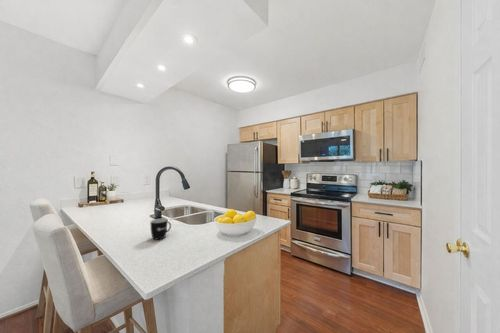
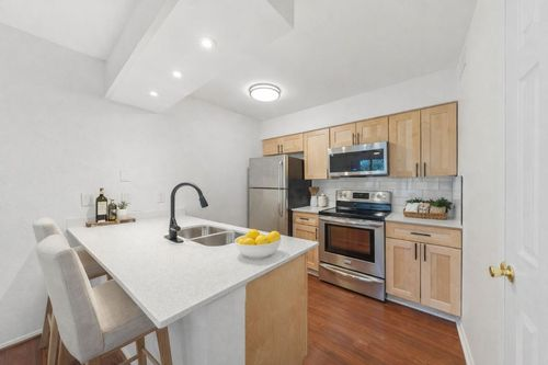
- mug [149,218,172,241]
